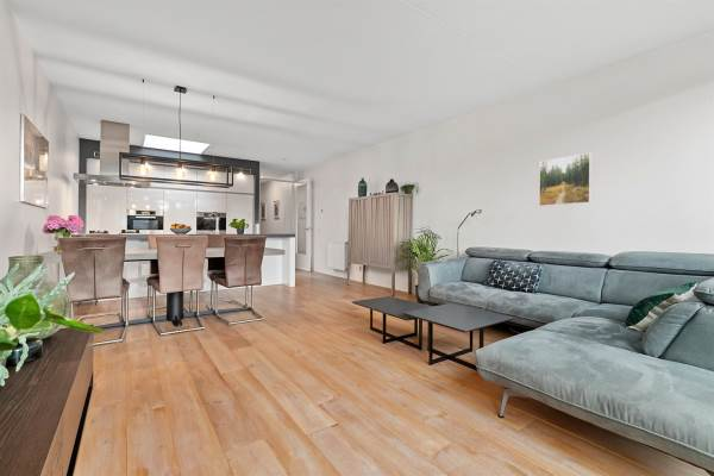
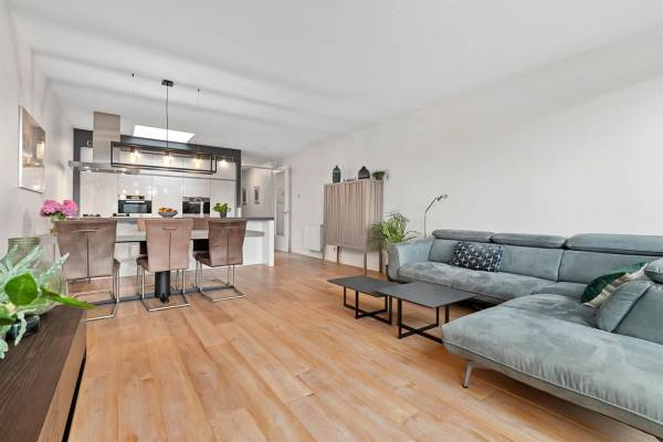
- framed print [538,152,593,207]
